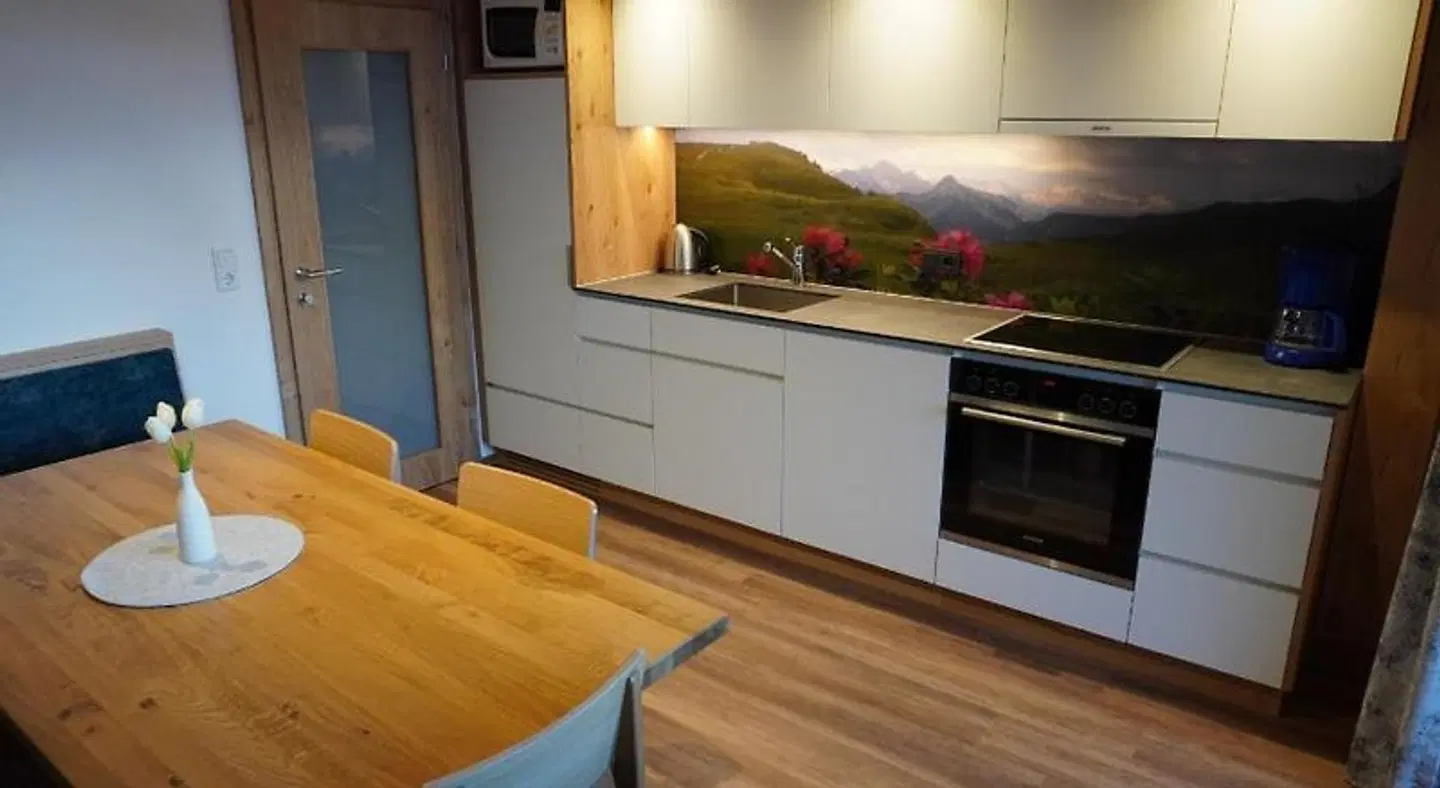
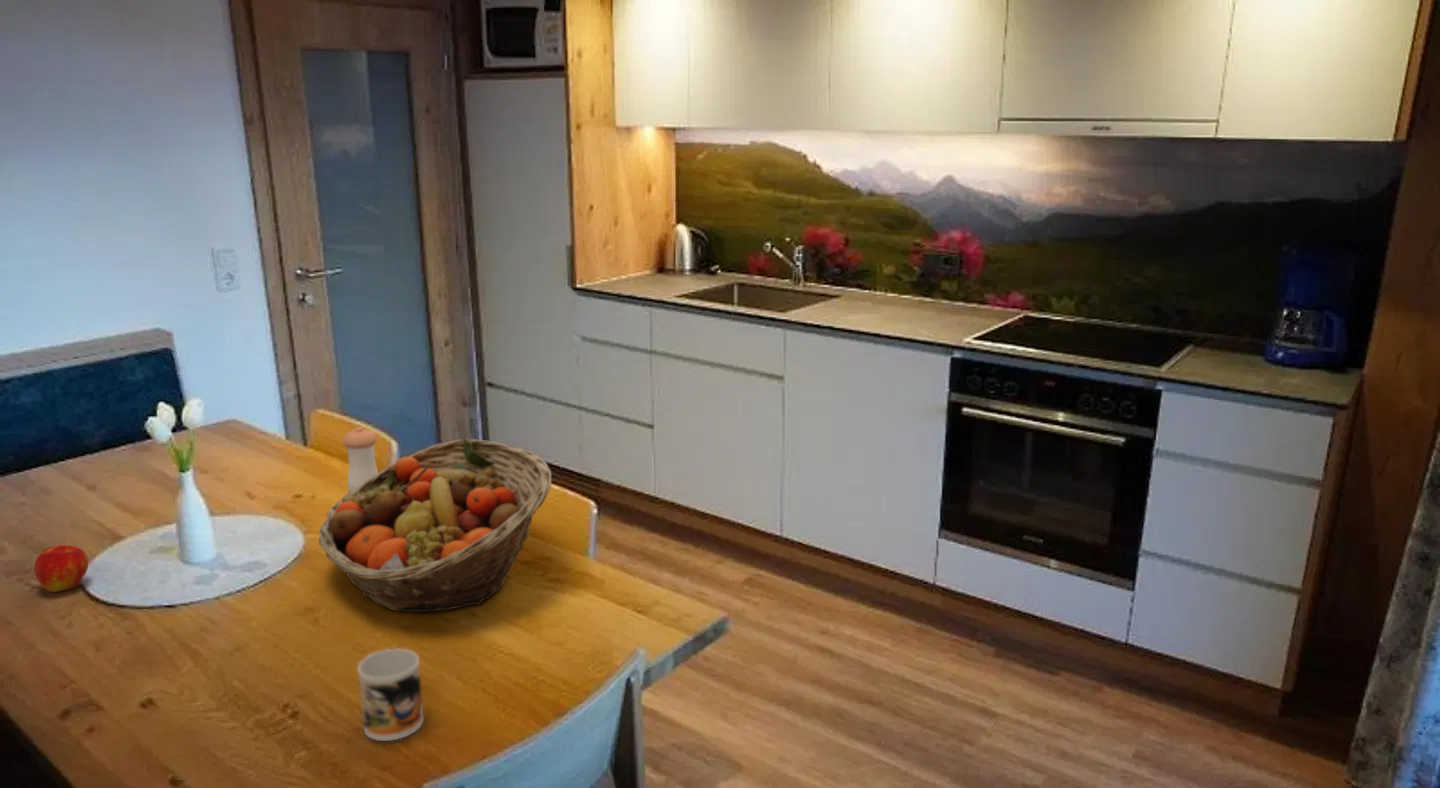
+ pepper shaker [342,426,379,492]
+ mug [357,648,425,742]
+ fruit basket [318,438,553,613]
+ apple [33,544,89,593]
